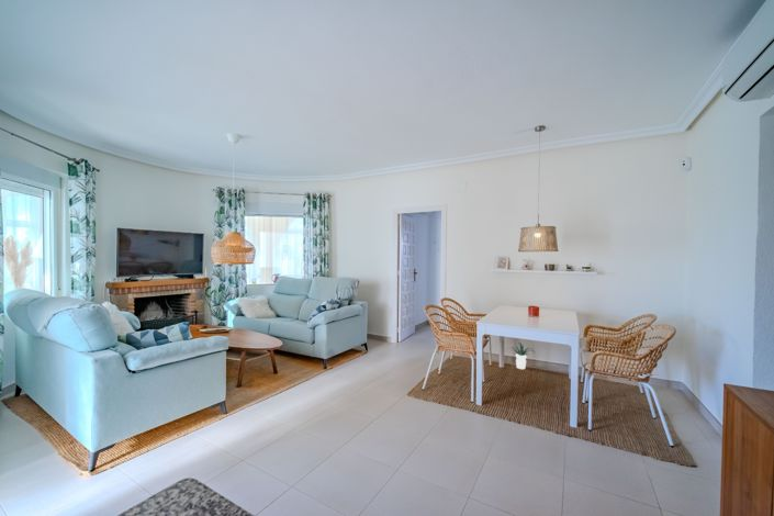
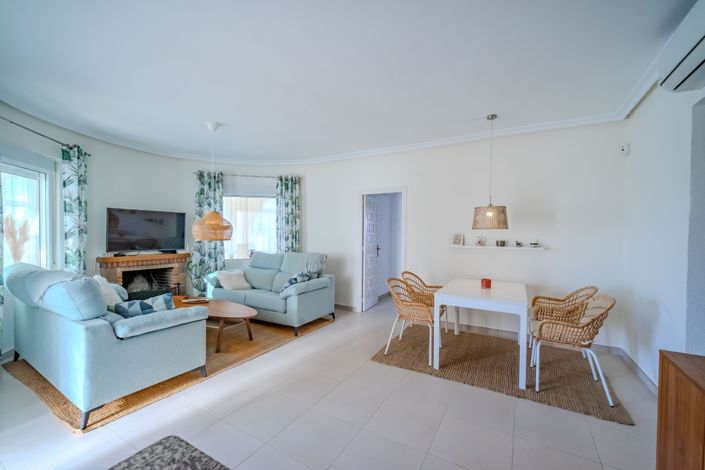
- potted plant [506,341,537,370]
